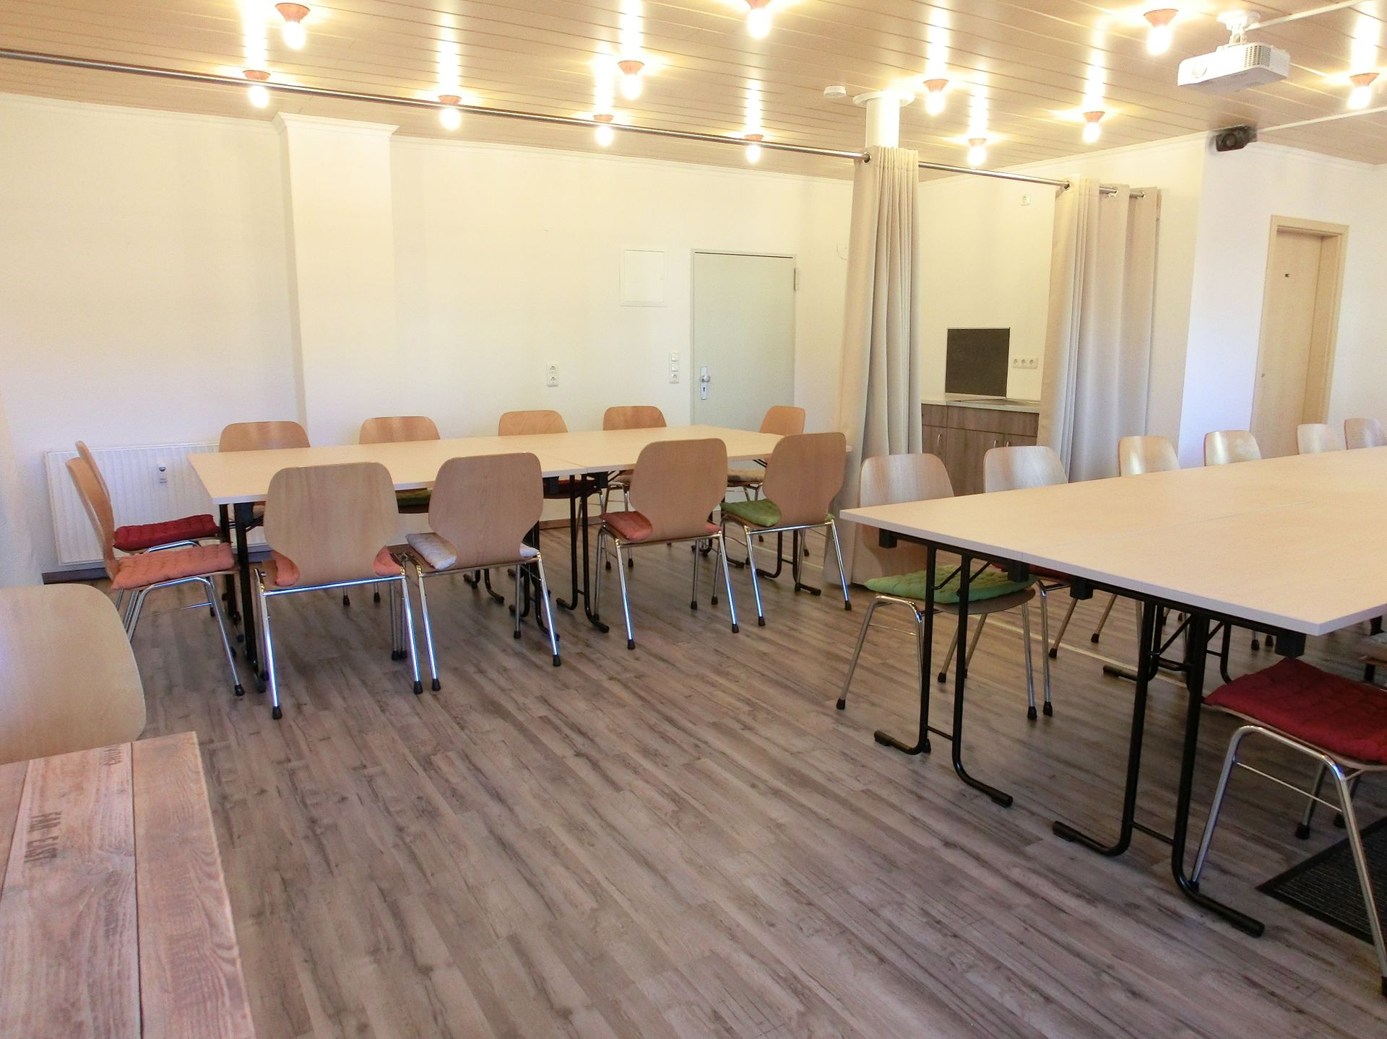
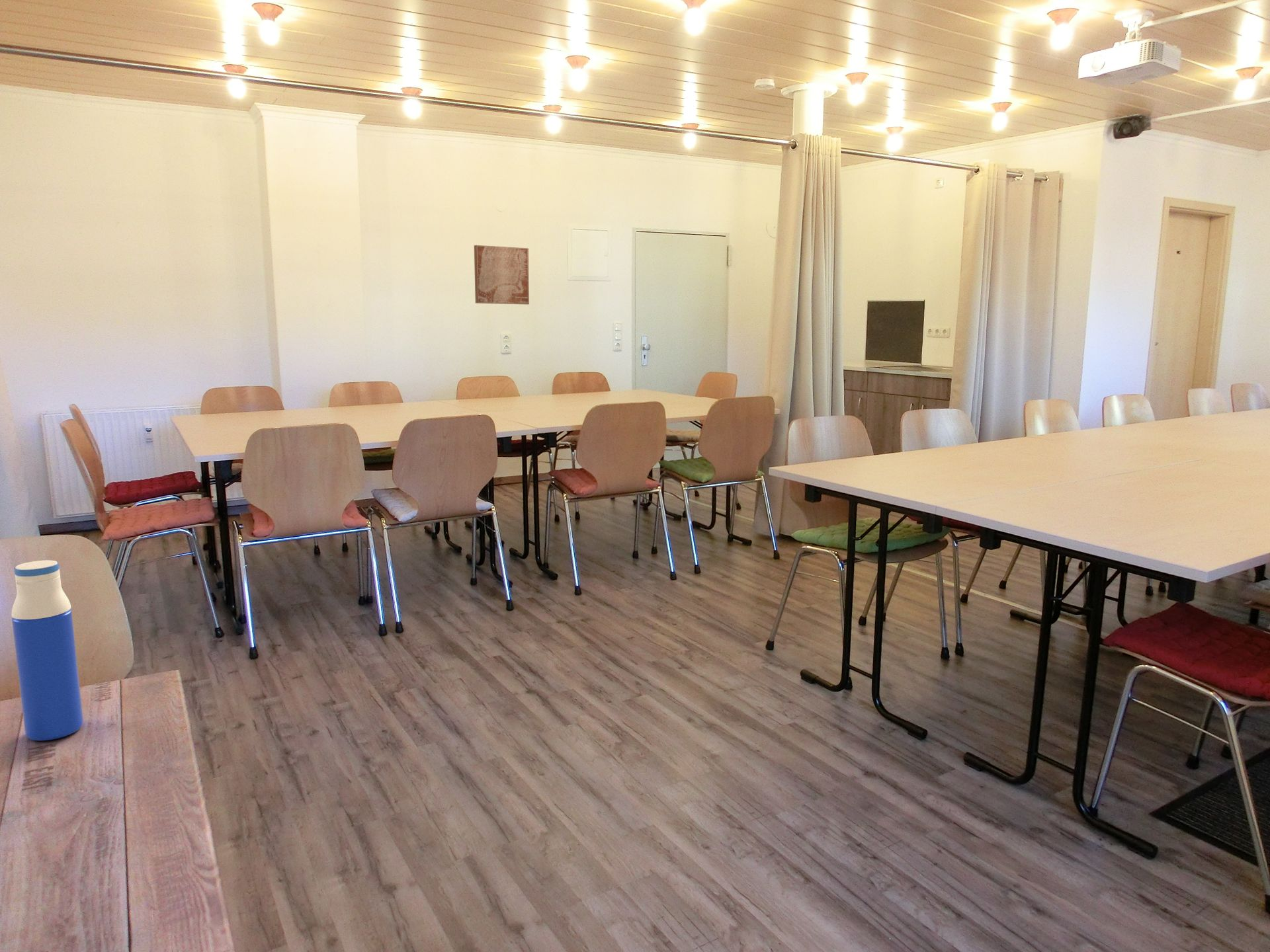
+ wall art [474,245,530,305]
+ water bottle [11,560,84,741]
